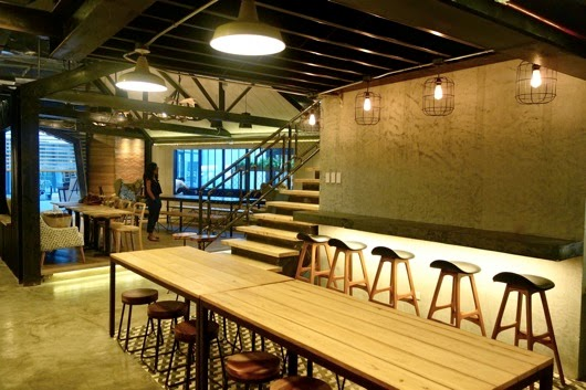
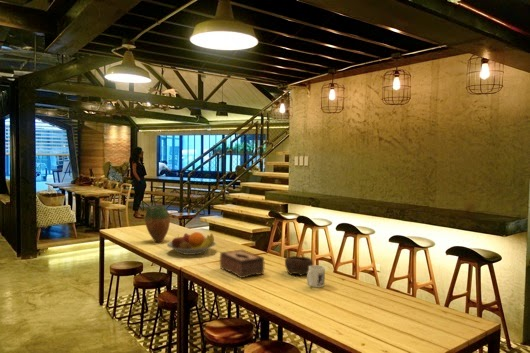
+ bowl [284,255,314,277]
+ mug [306,264,326,288]
+ fruit bowl [166,231,217,256]
+ vase [144,204,171,243]
+ tissue box [219,249,265,279]
